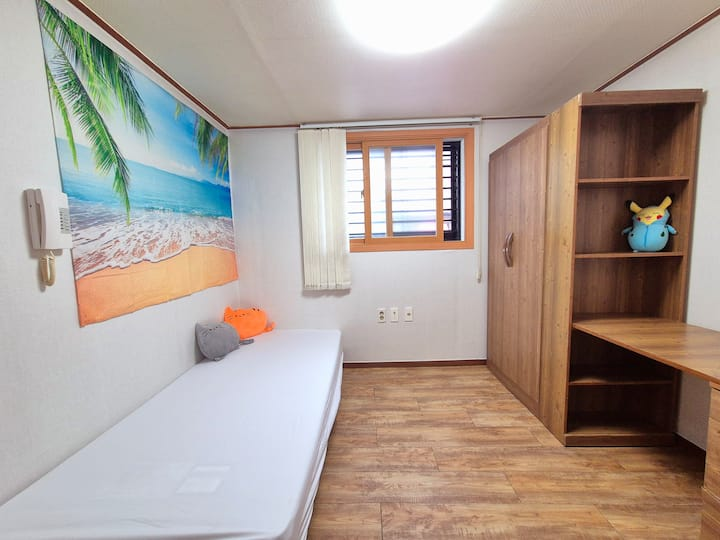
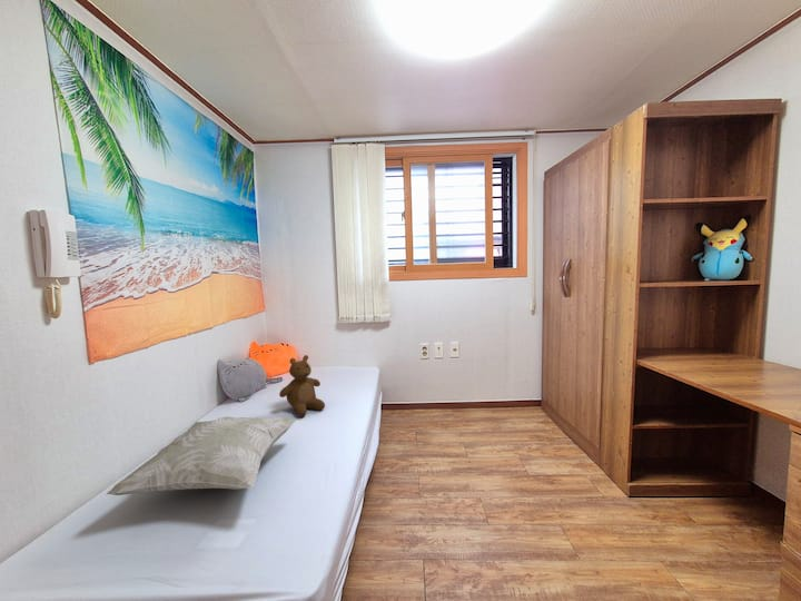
+ decorative pillow [106,415,297,496]
+ teddy bear [278,354,326,417]
